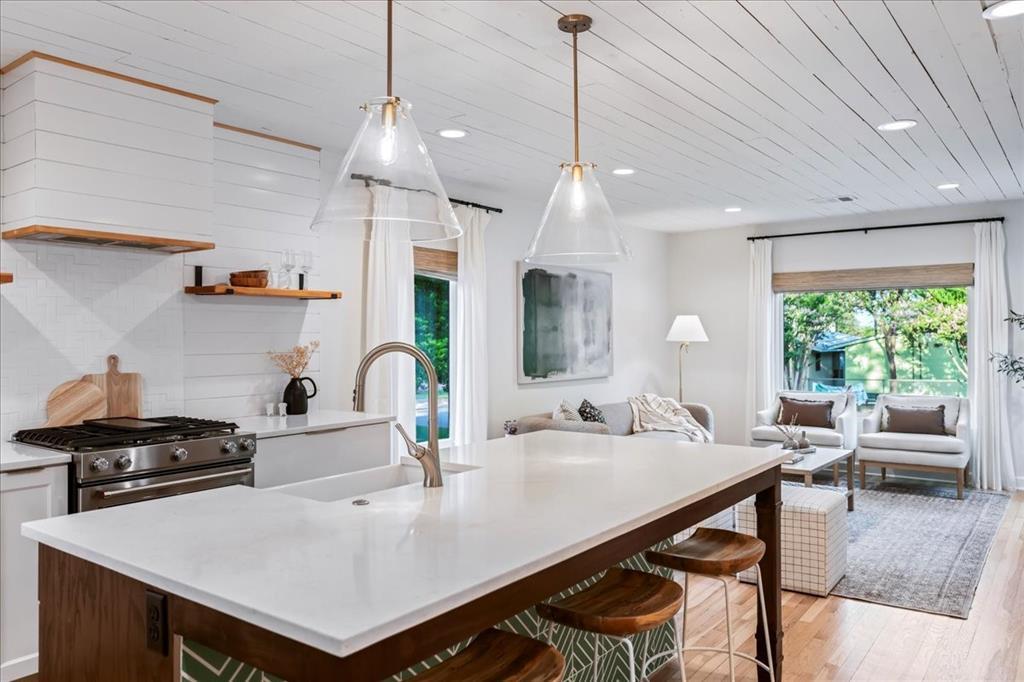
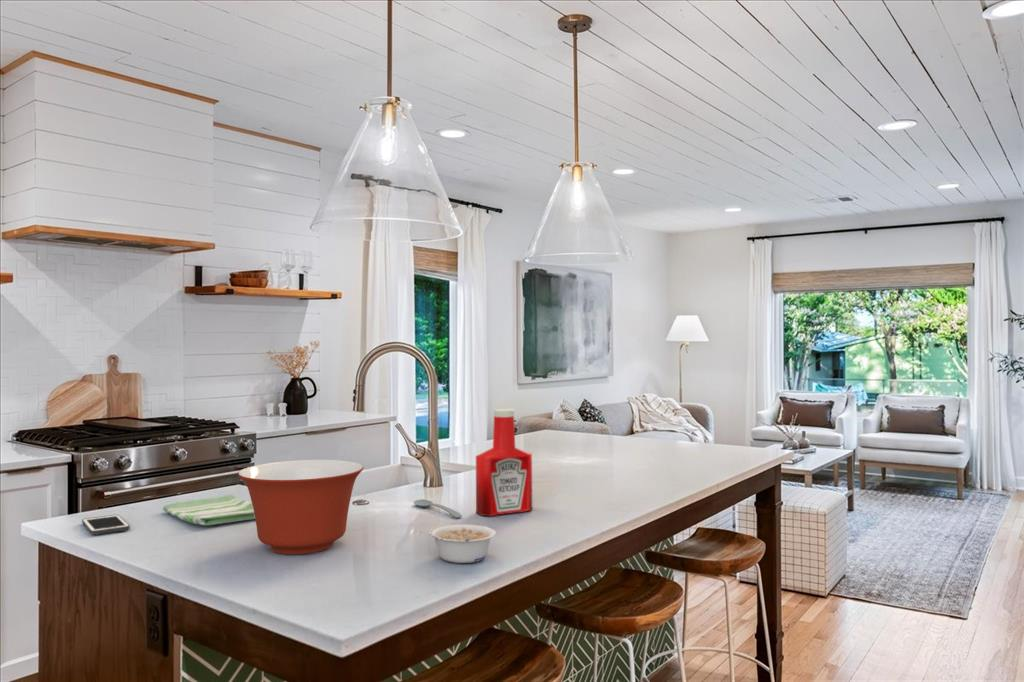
+ mixing bowl [237,459,365,555]
+ dish towel [162,493,255,526]
+ legume [428,523,497,564]
+ cell phone [81,514,131,536]
+ soap bottle [475,408,533,517]
+ spoon [413,498,463,519]
